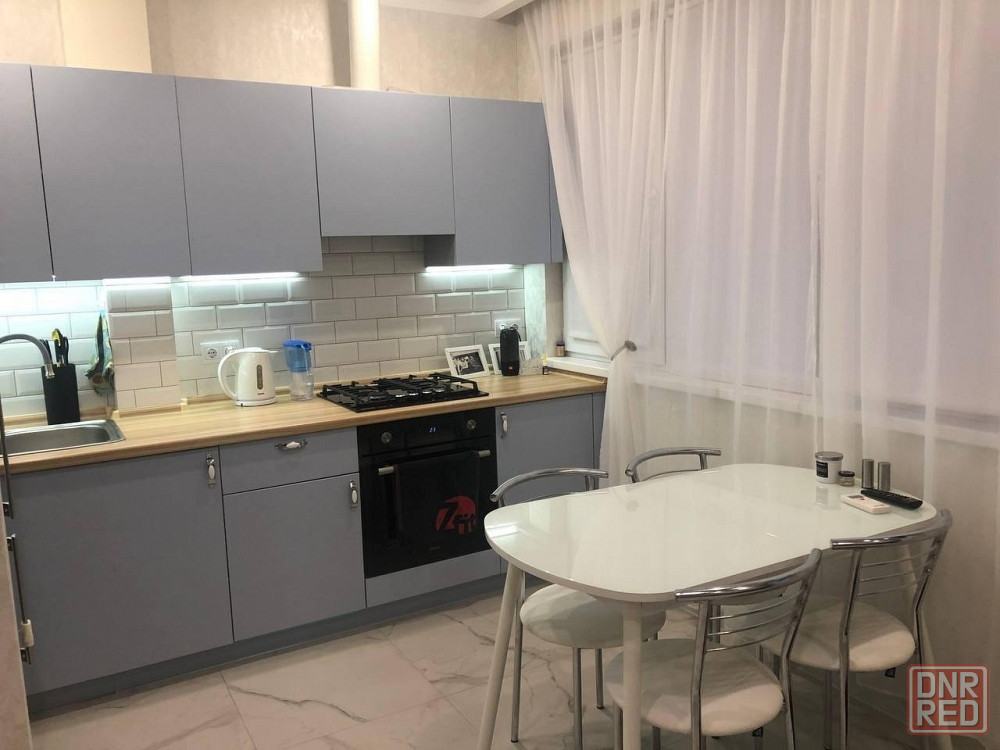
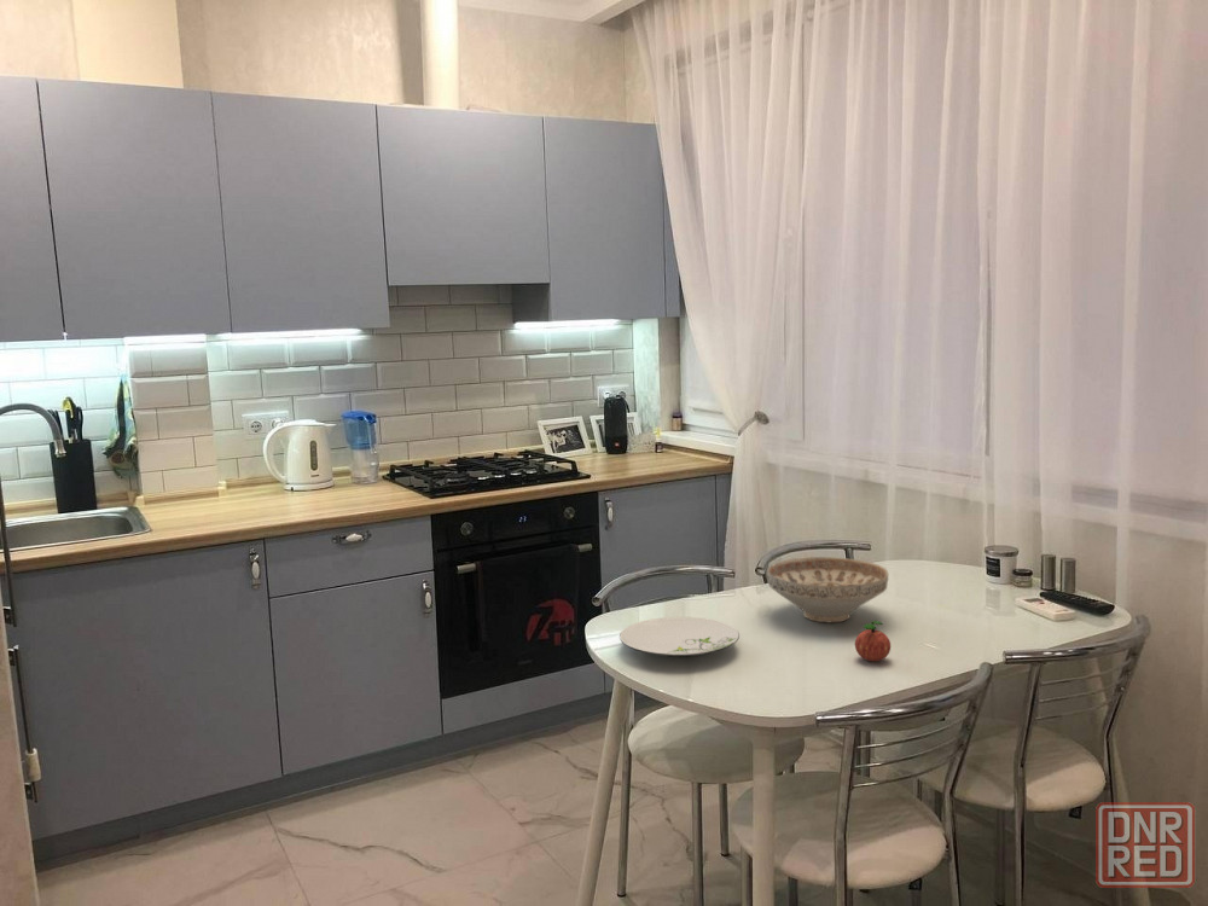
+ plate [618,616,741,658]
+ decorative bowl [766,556,889,623]
+ apple [854,620,892,662]
